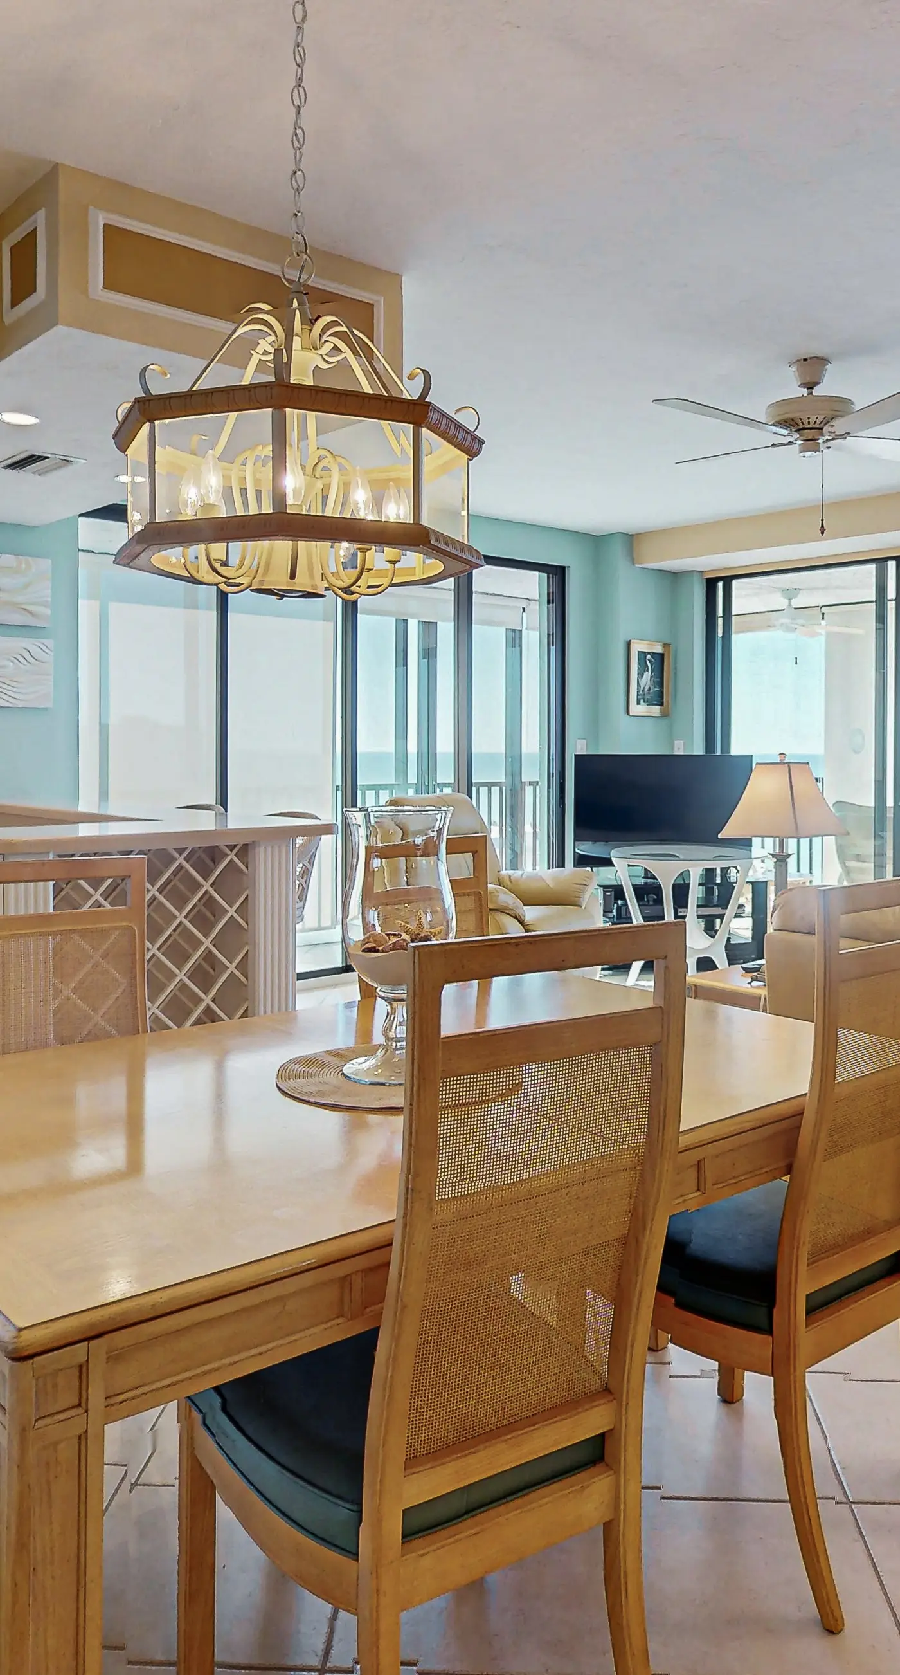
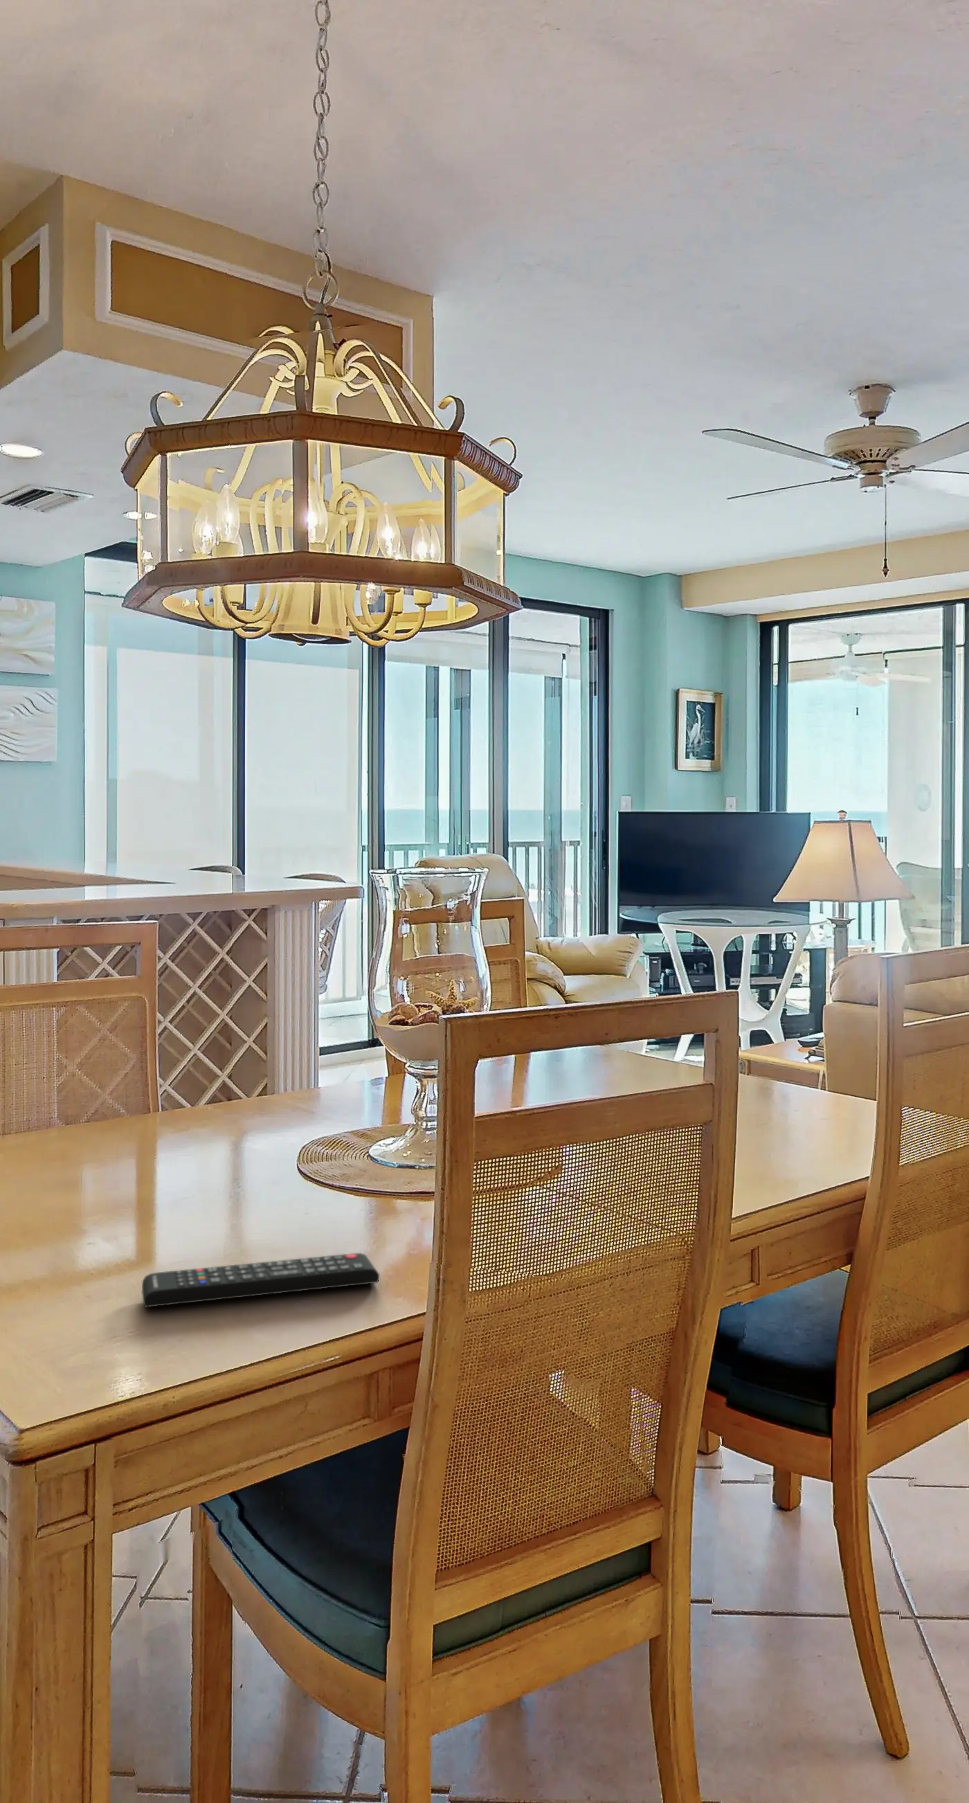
+ remote control [141,1253,379,1308]
